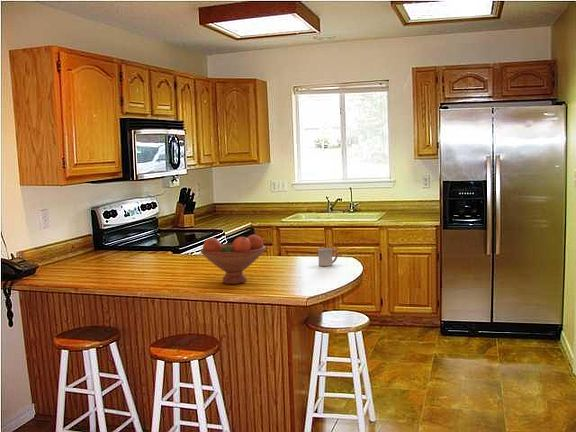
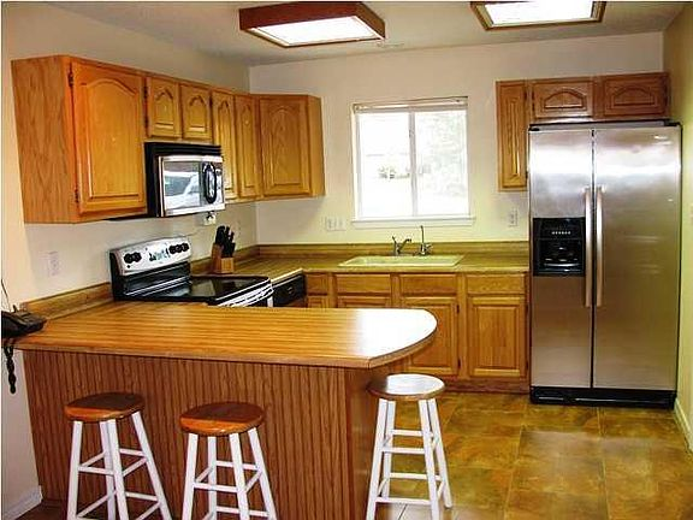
- fruit bowl [199,234,267,285]
- cup [317,247,339,267]
